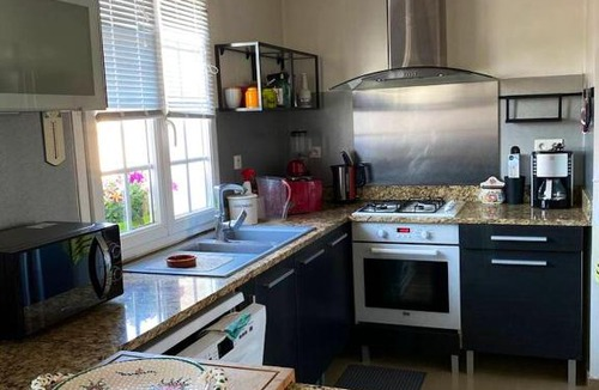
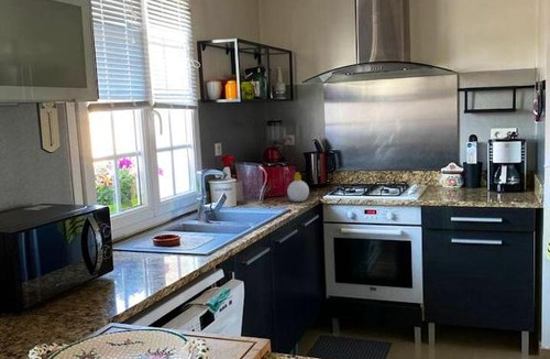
+ soap bottle [286,172,310,203]
